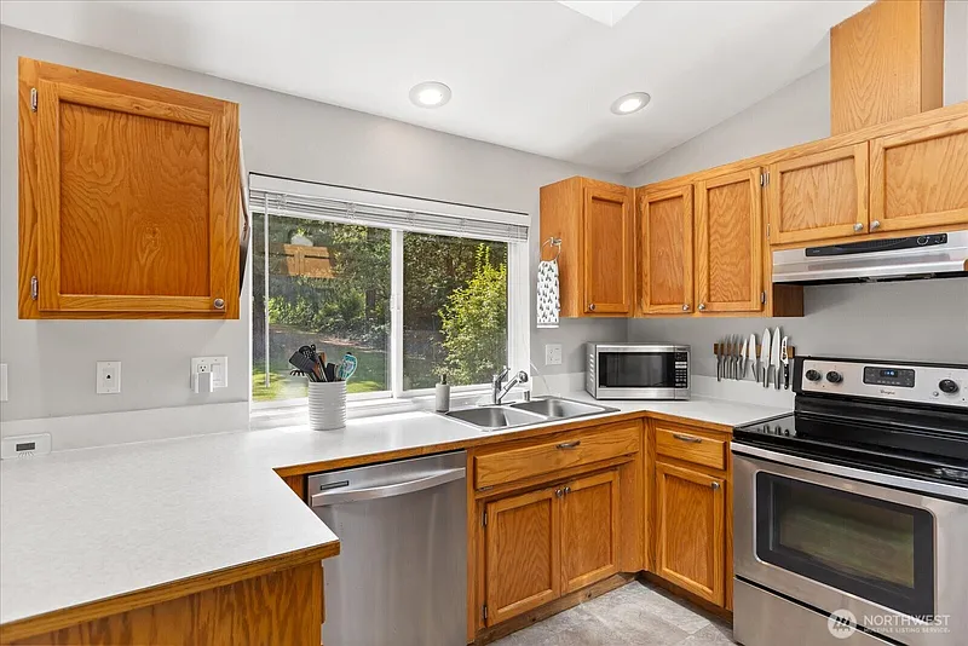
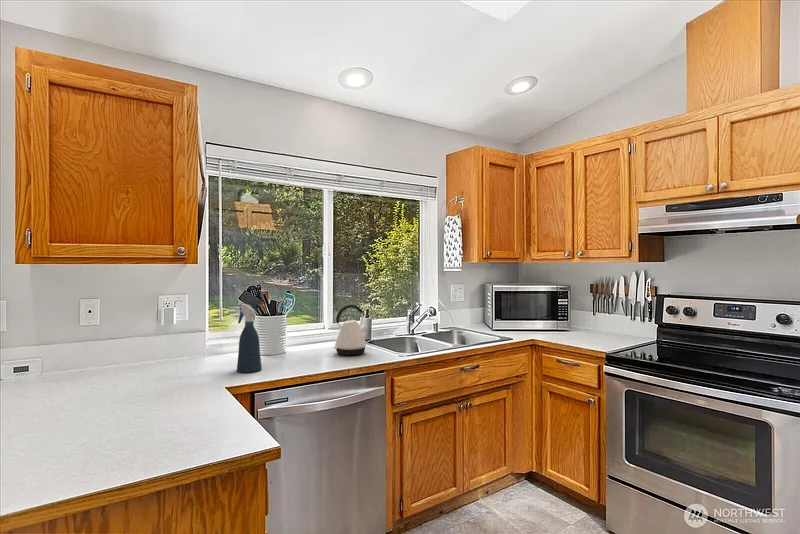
+ spray bottle [236,303,263,374]
+ kettle [333,304,369,356]
